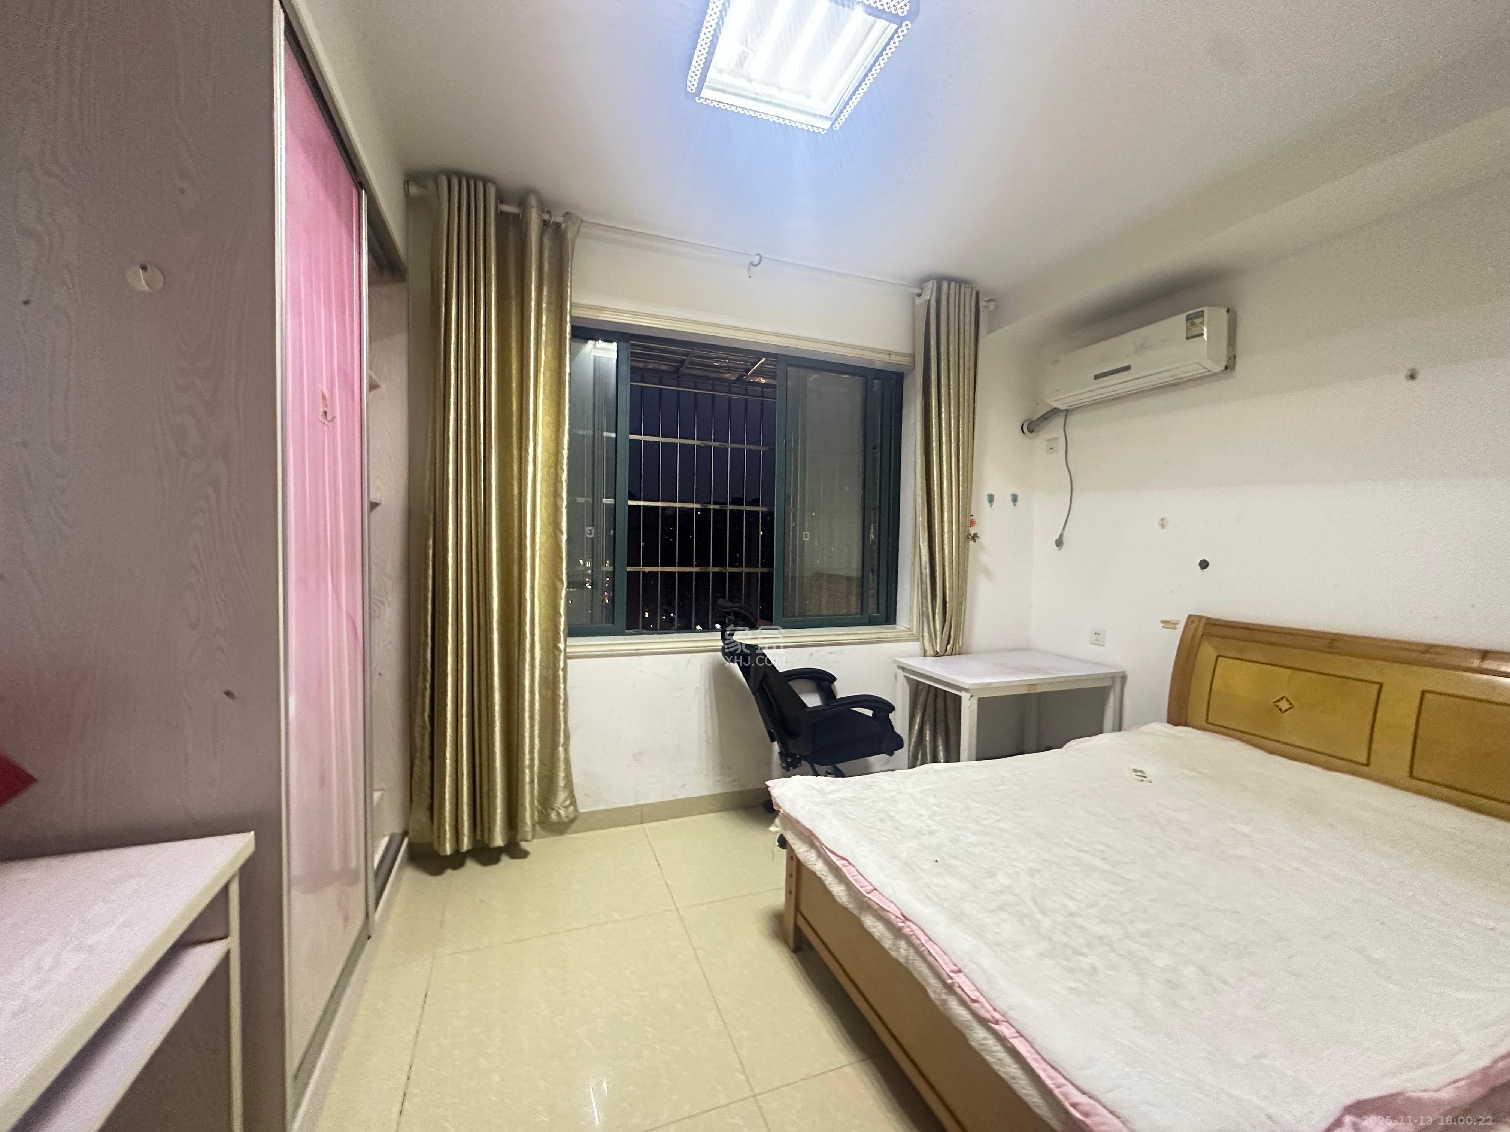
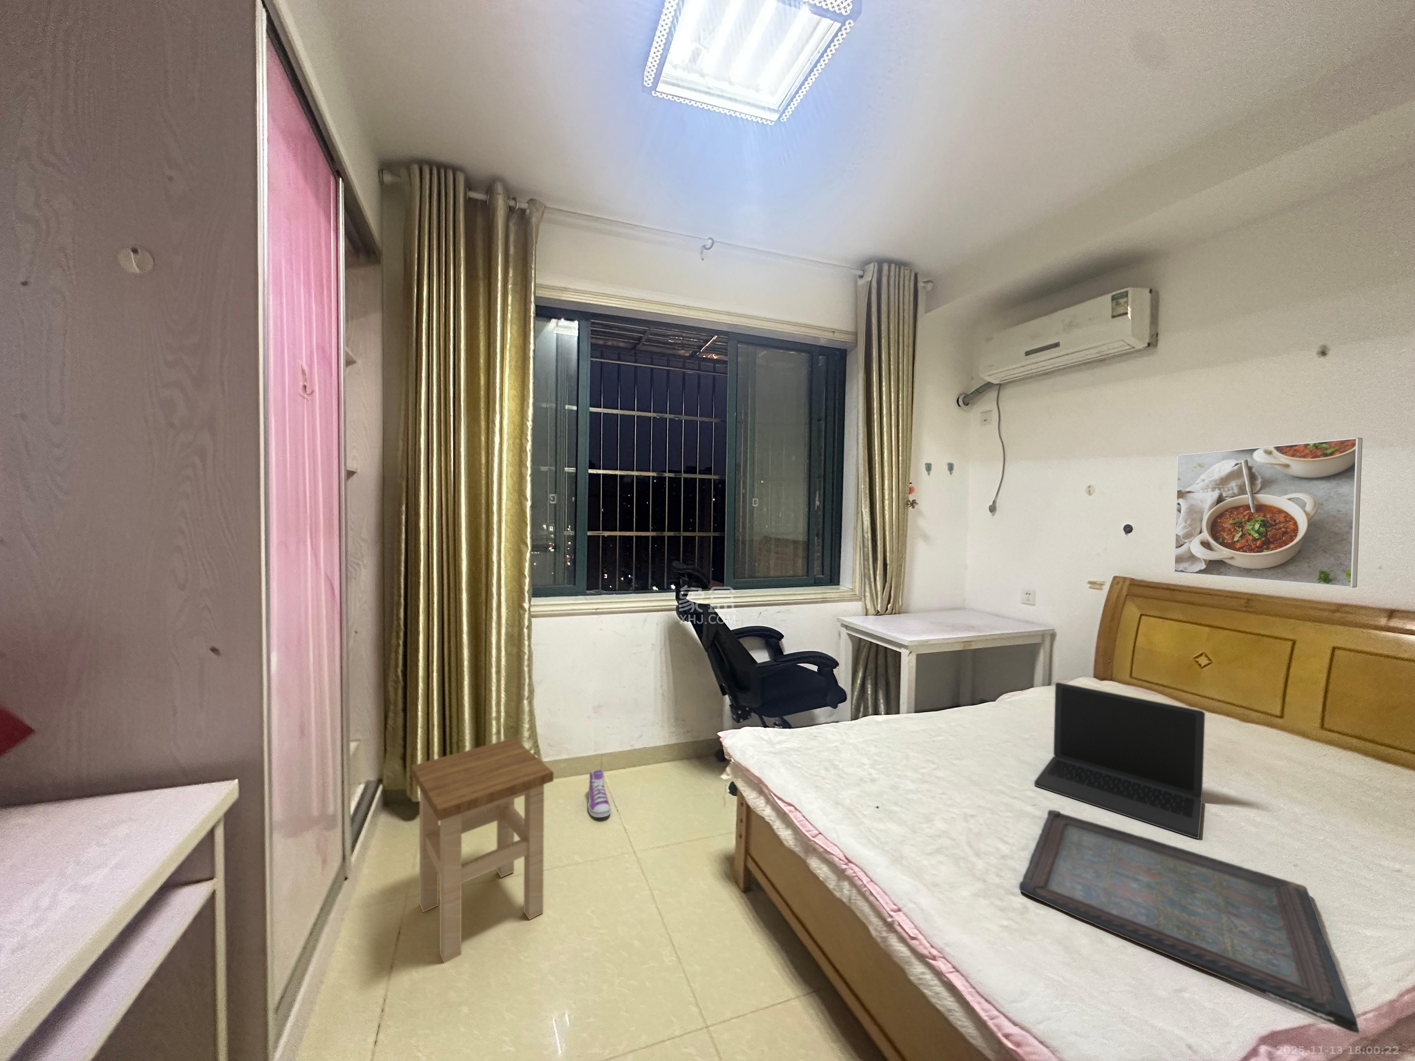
+ stool [411,738,554,964]
+ serving tray [1018,809,1359,1034]
+ laptop [1034,682,1206,839]
+ sneaker [587,769,612,818]
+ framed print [1173,437,1363,588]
